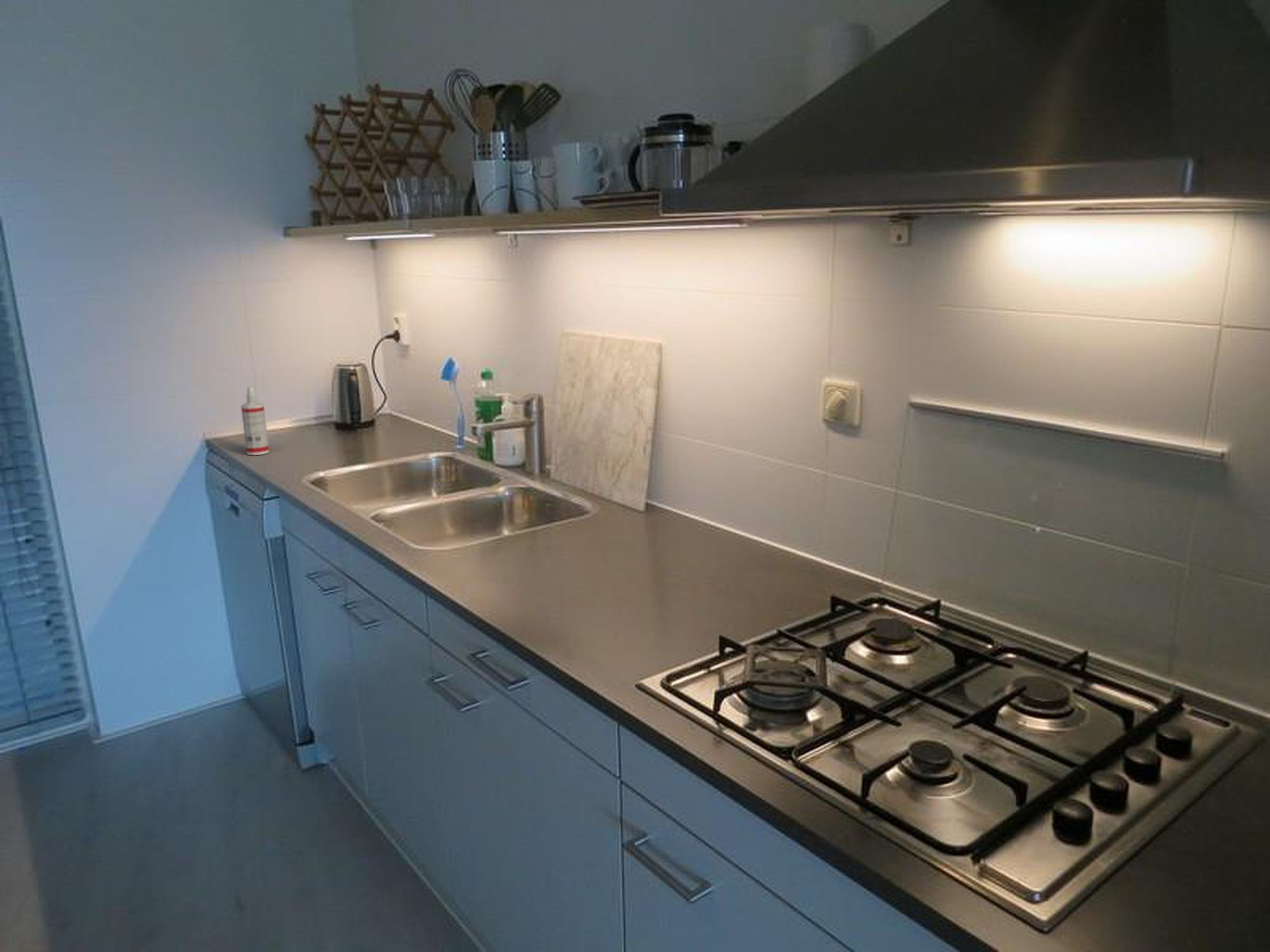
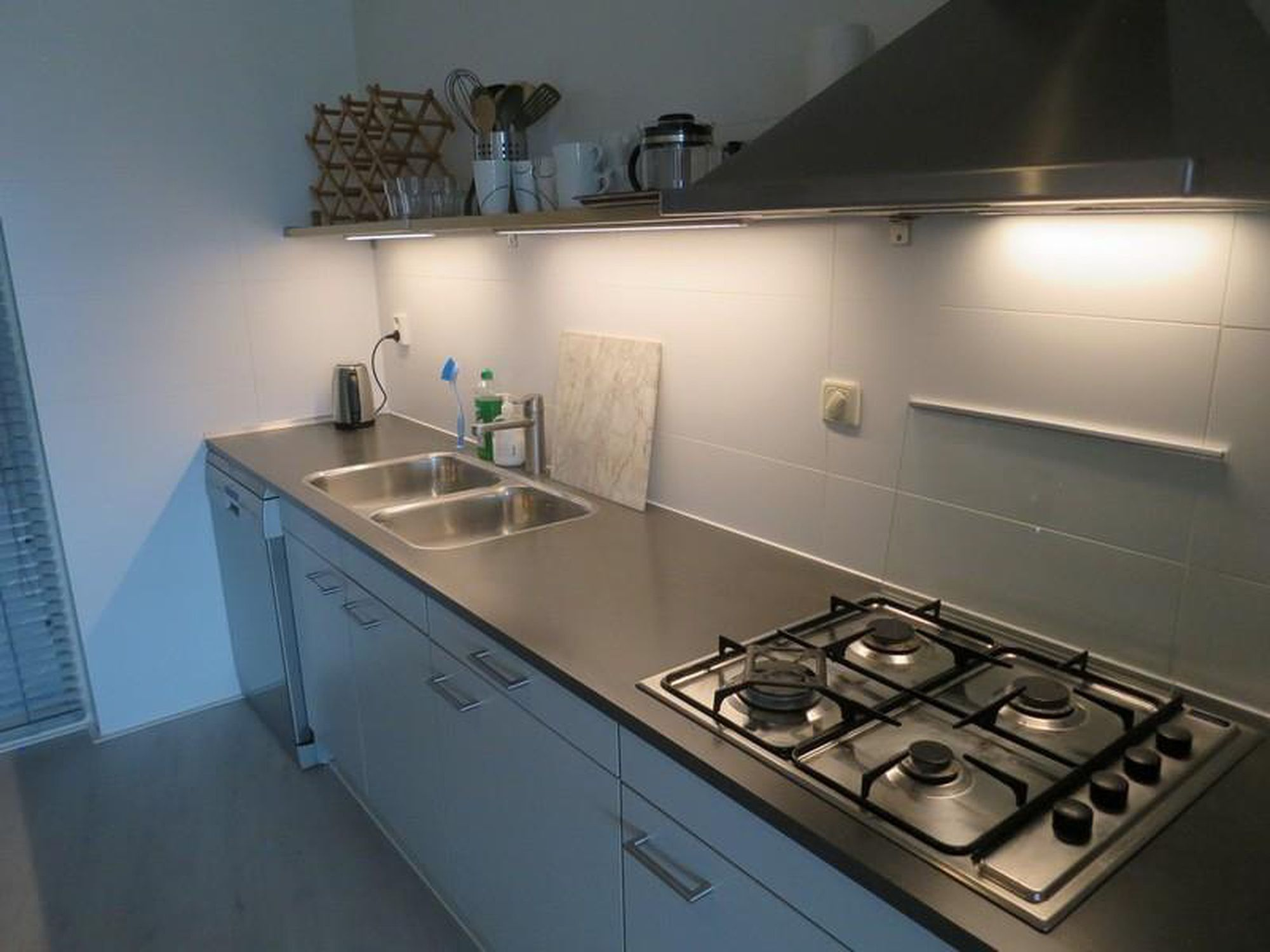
- spray bottle [241,385,270,456]
